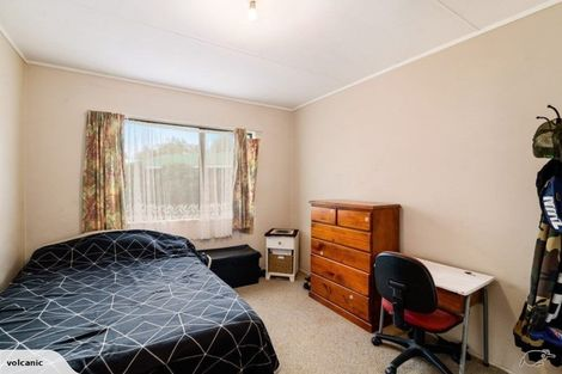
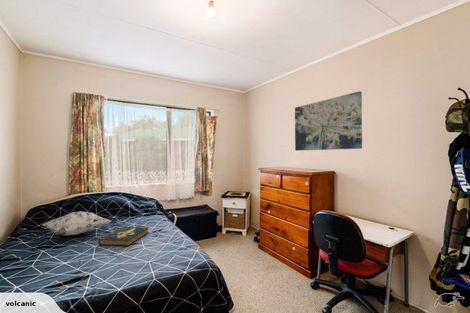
+ book [97,226,150,247]
+ wall art [294,90,363,152]
+ decorative pillow [42,210,112,237]
